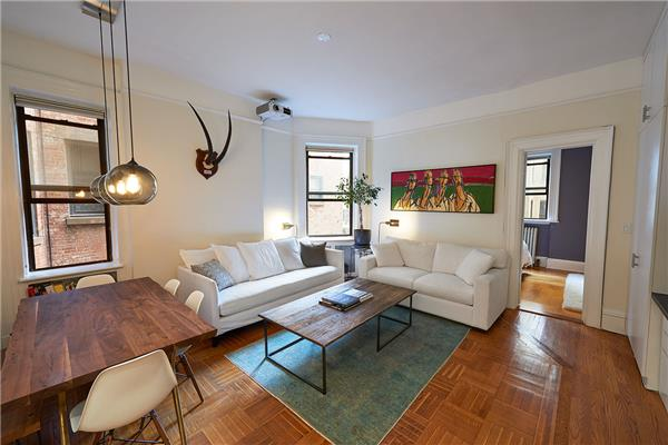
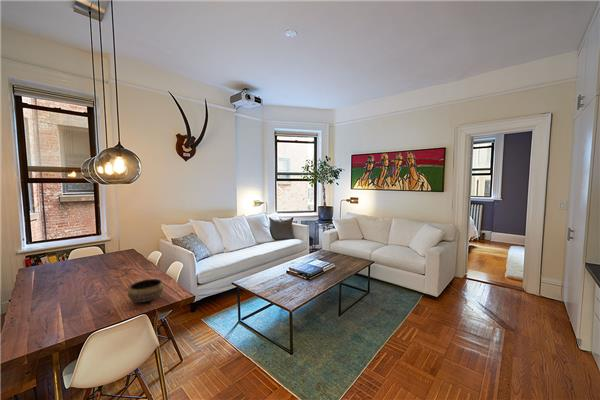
+ bowl [127,278,165,303]
